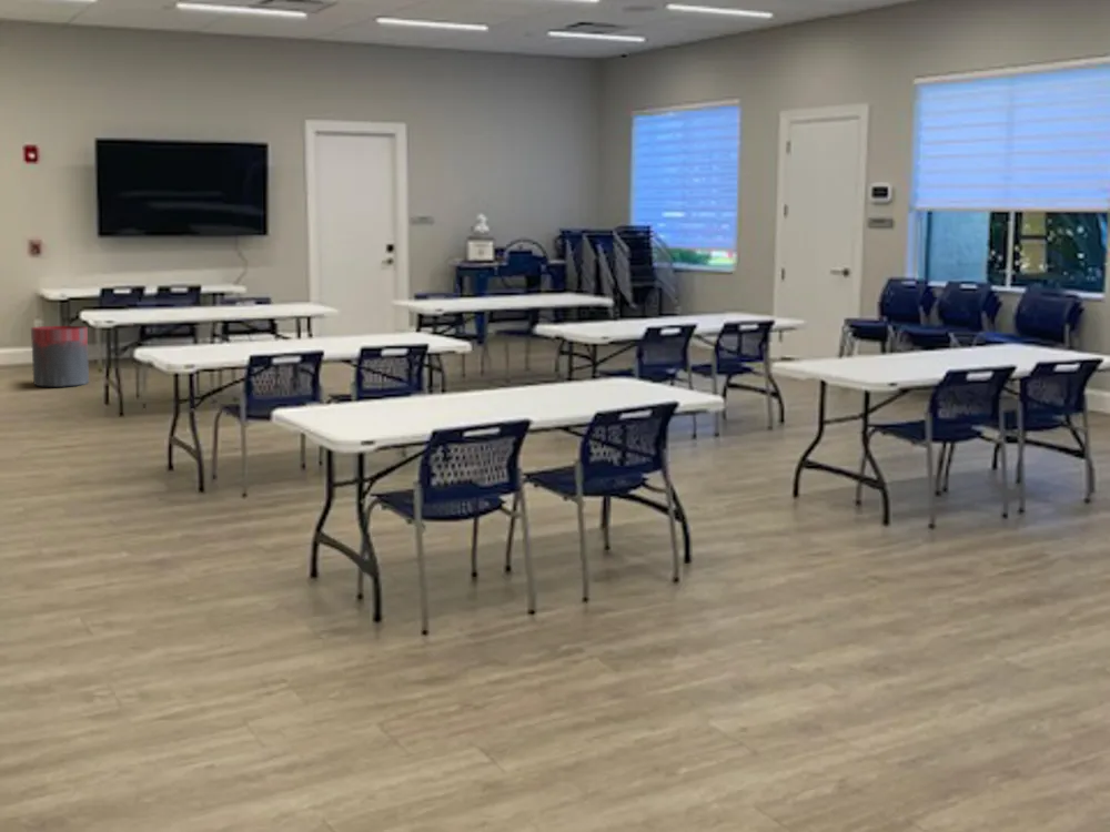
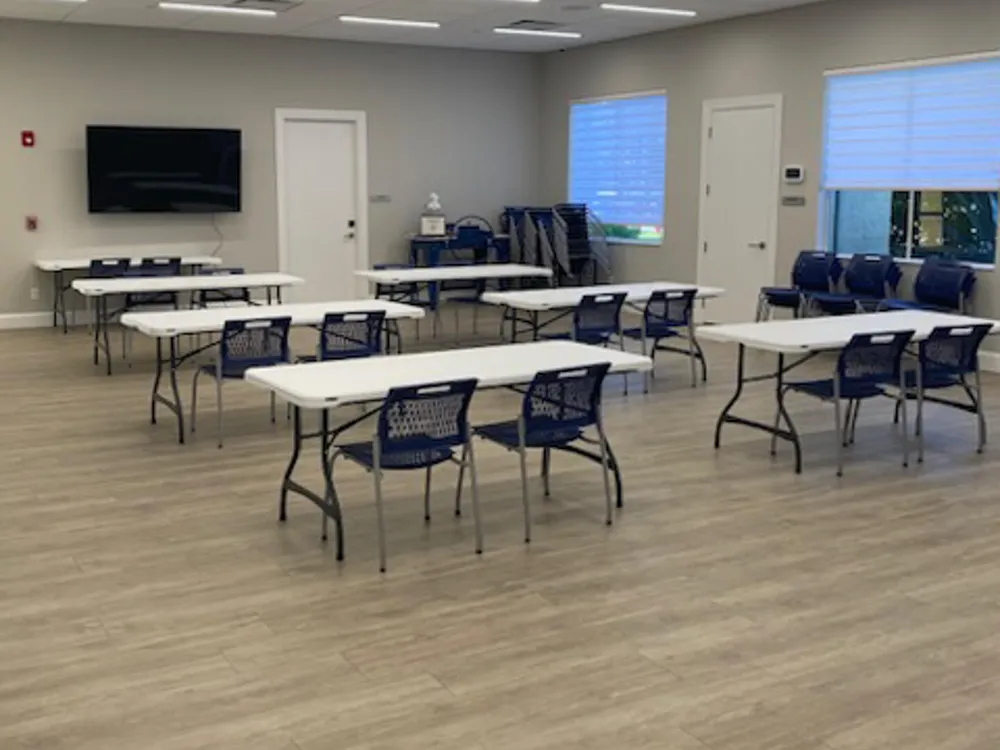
- trash can [30,325,90,388]
